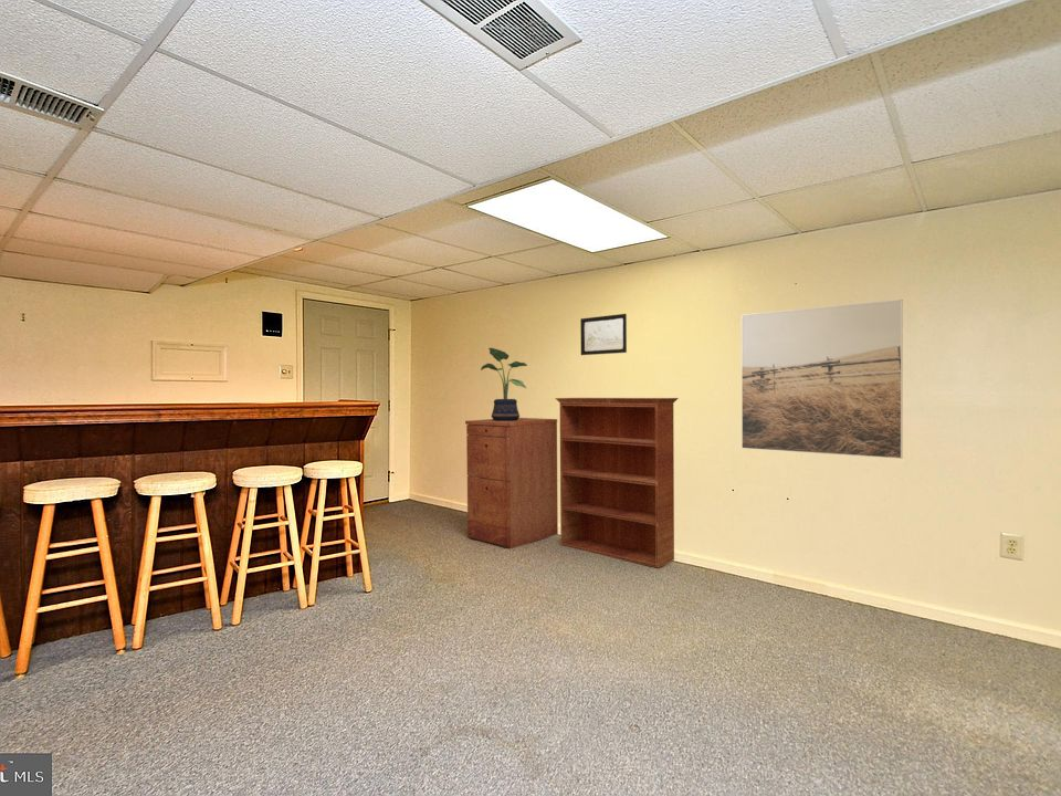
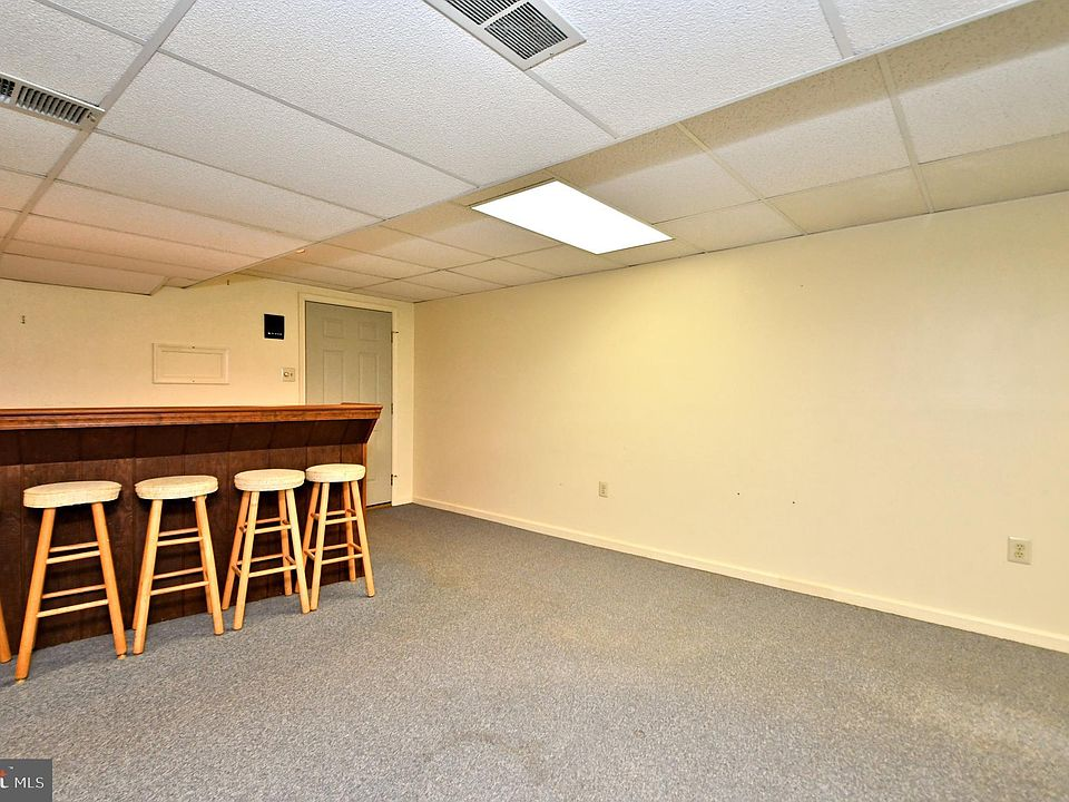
- filing cabinet [464,417,559,549]
- bookcase [554,397,680,569]
- wall art [579,313,628,356]
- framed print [740,298,904,460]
- potted plant [480,347,528,421]
